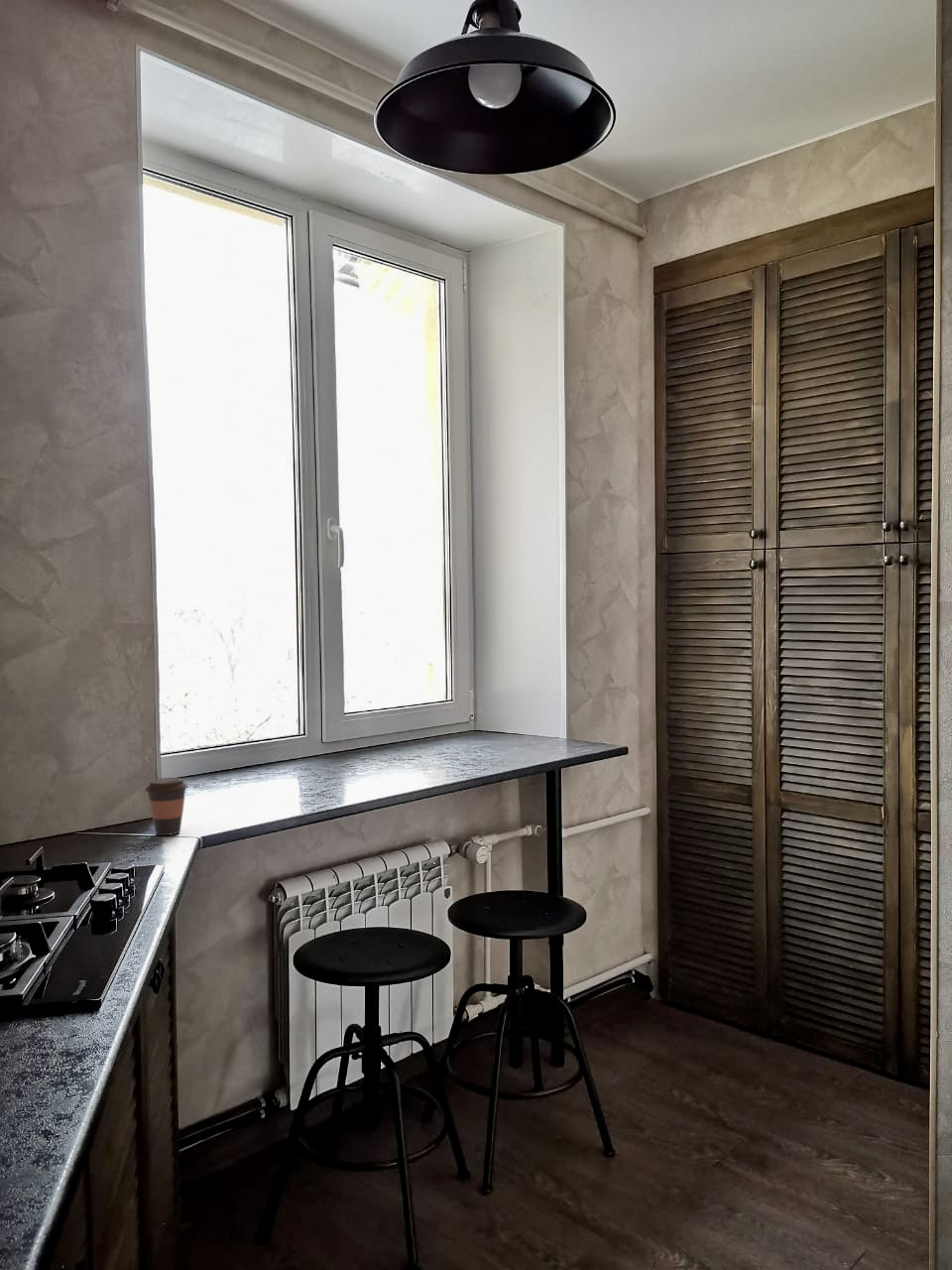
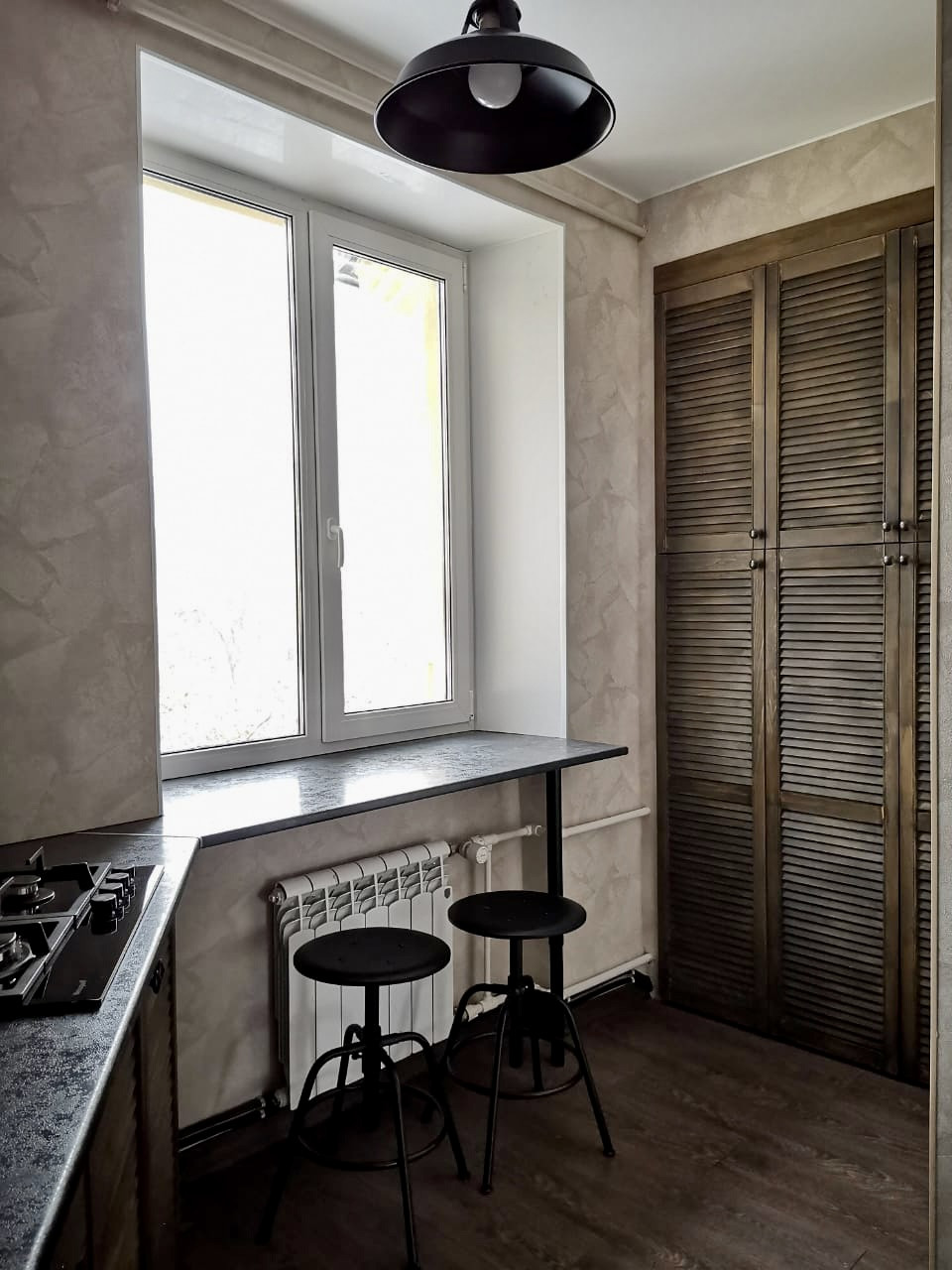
- coffee cup [144,777,188,836]
